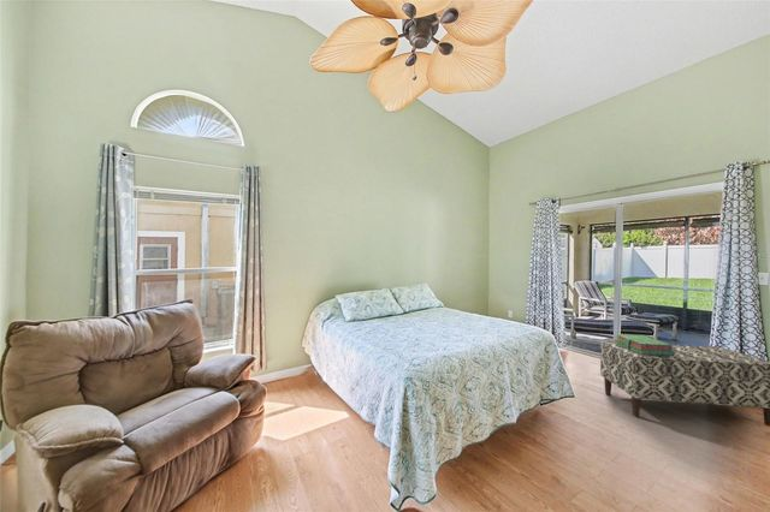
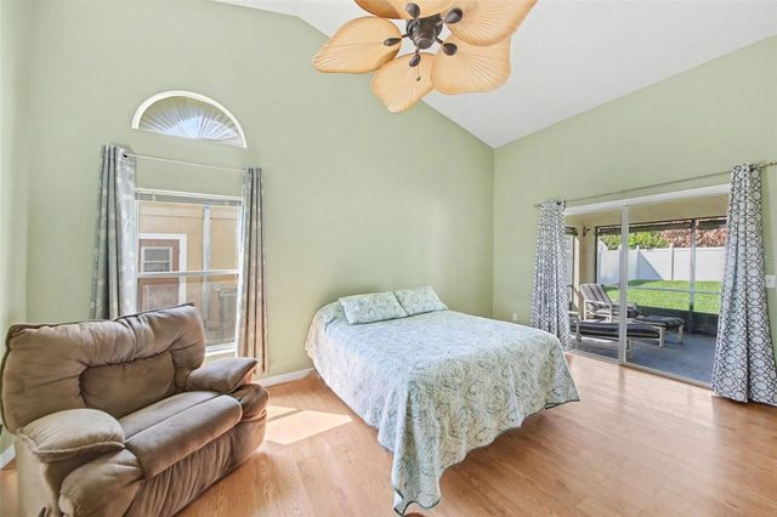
- stack of books [614,333,675,356]
- bench [599,340,770,428]
